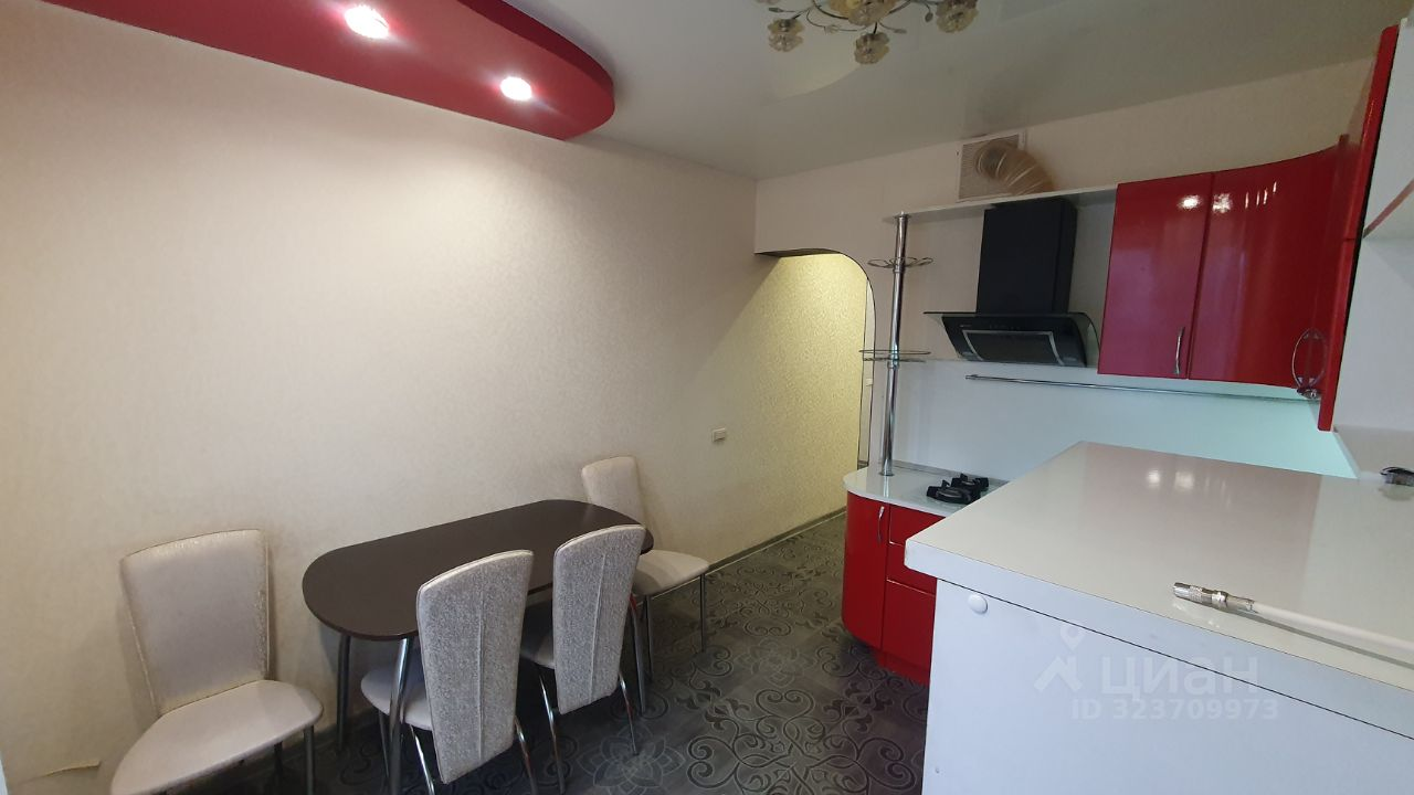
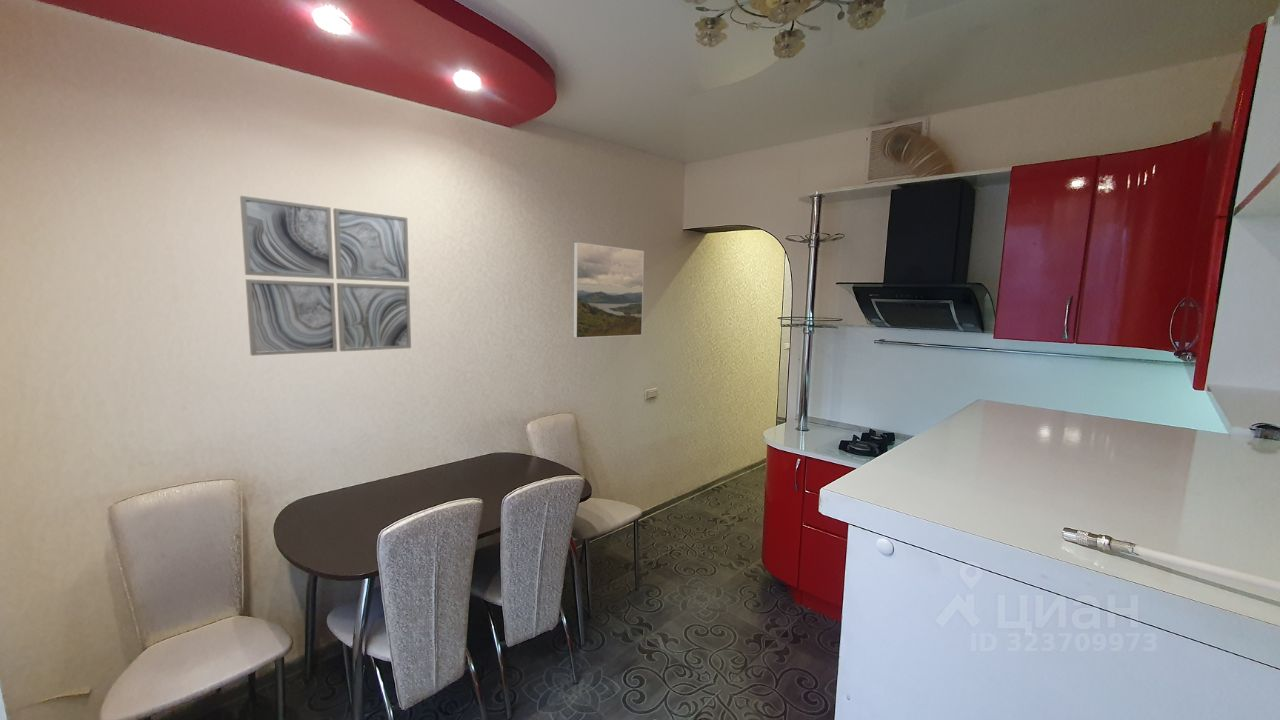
+ wall art [239,195,412,357]
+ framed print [572,241,645,339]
